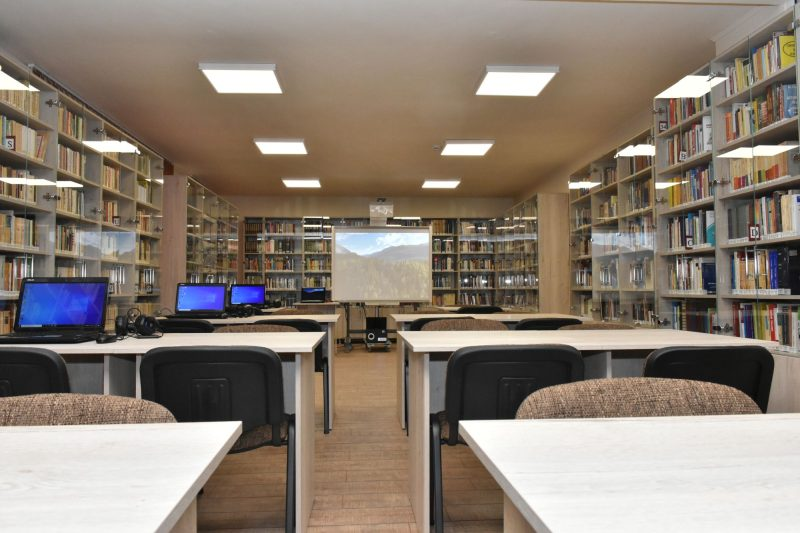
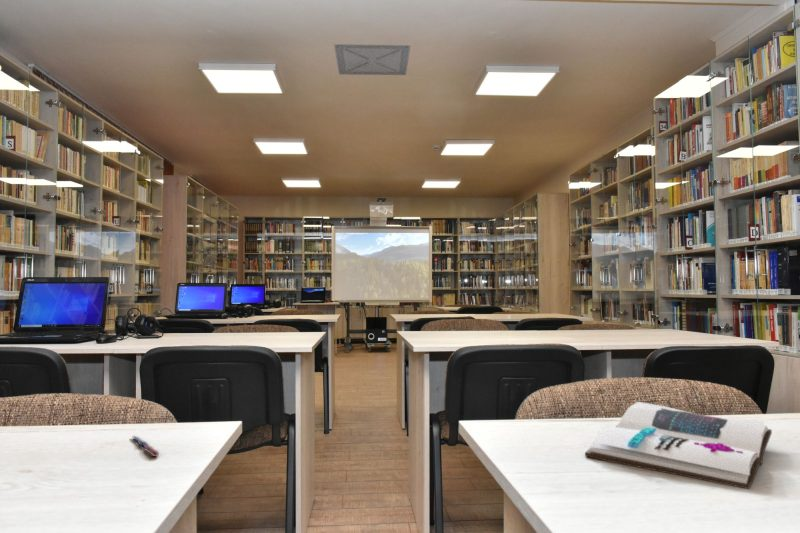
+ pen [129,435,162,458]
+ ceiling vent [333,43,412,76]
+ book [584,401,773,490]
